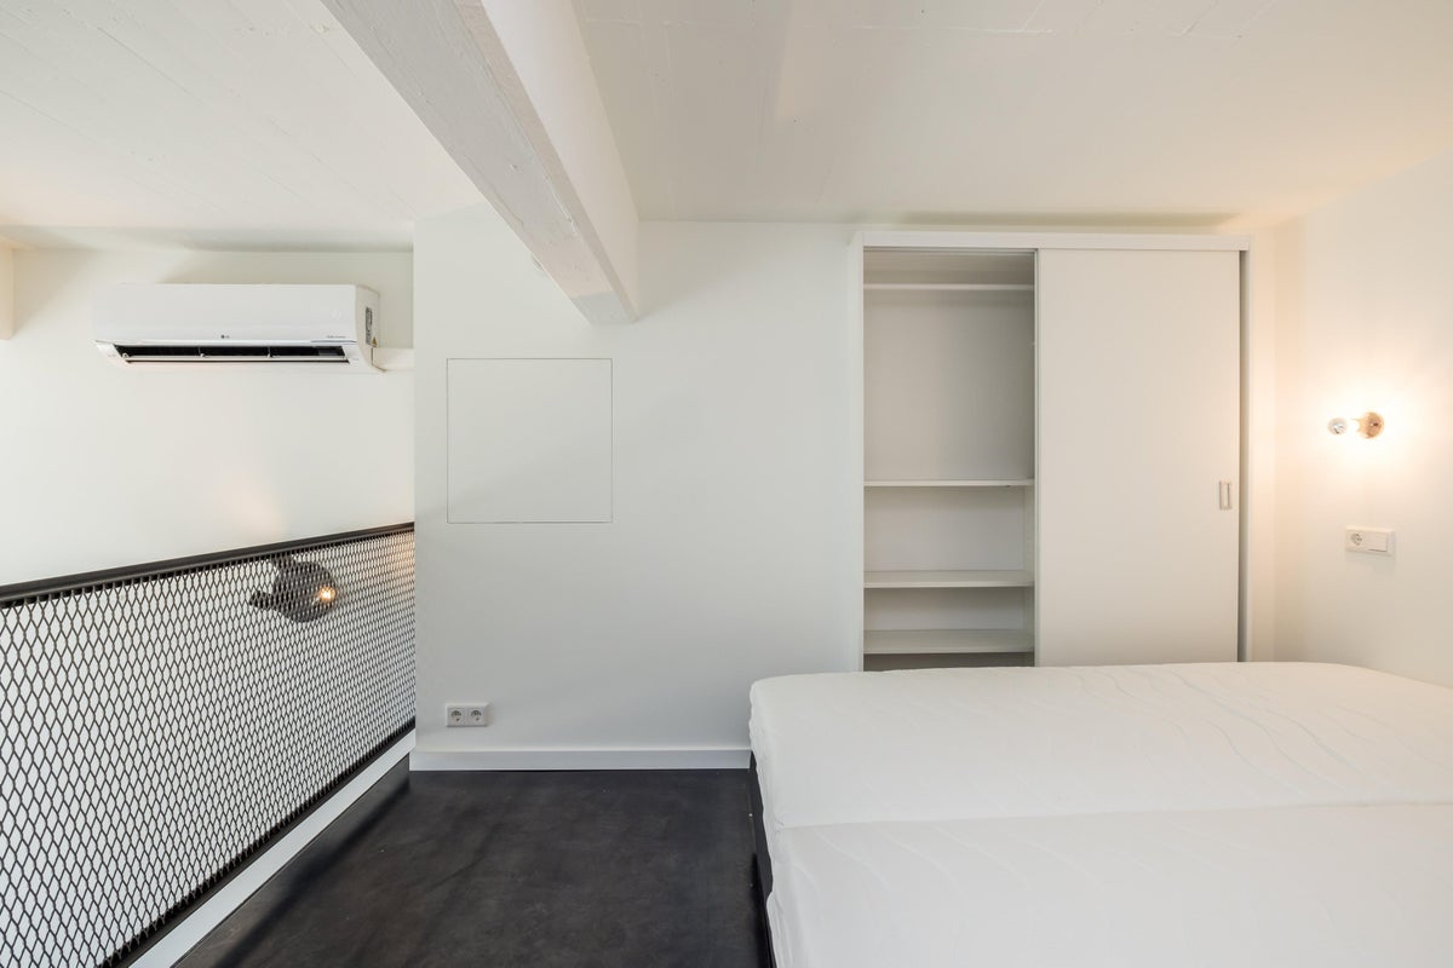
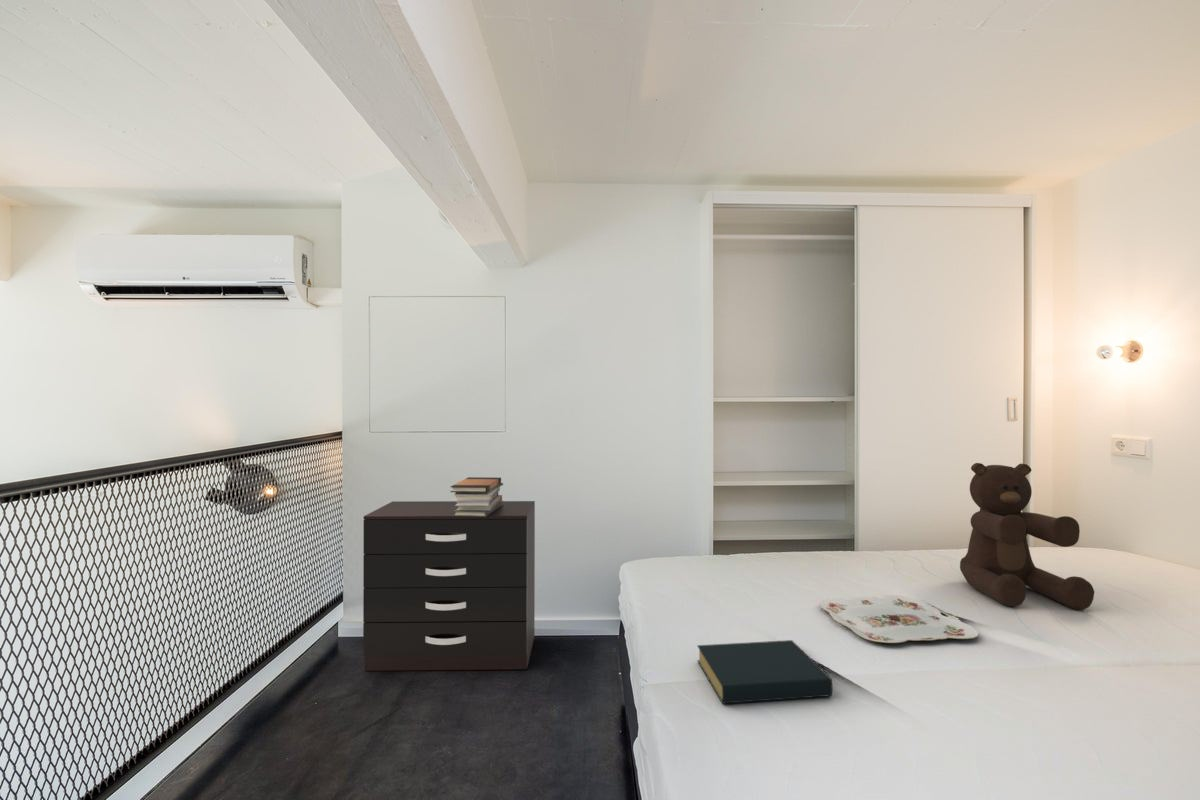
+ book stack [450,476,504,517]
+ hardback book [696,639,834,705]
+ dresser [362,500,536,672]
+ serving tray [818,594,979,644]
+ teddy bear [959,462,1095,610]
